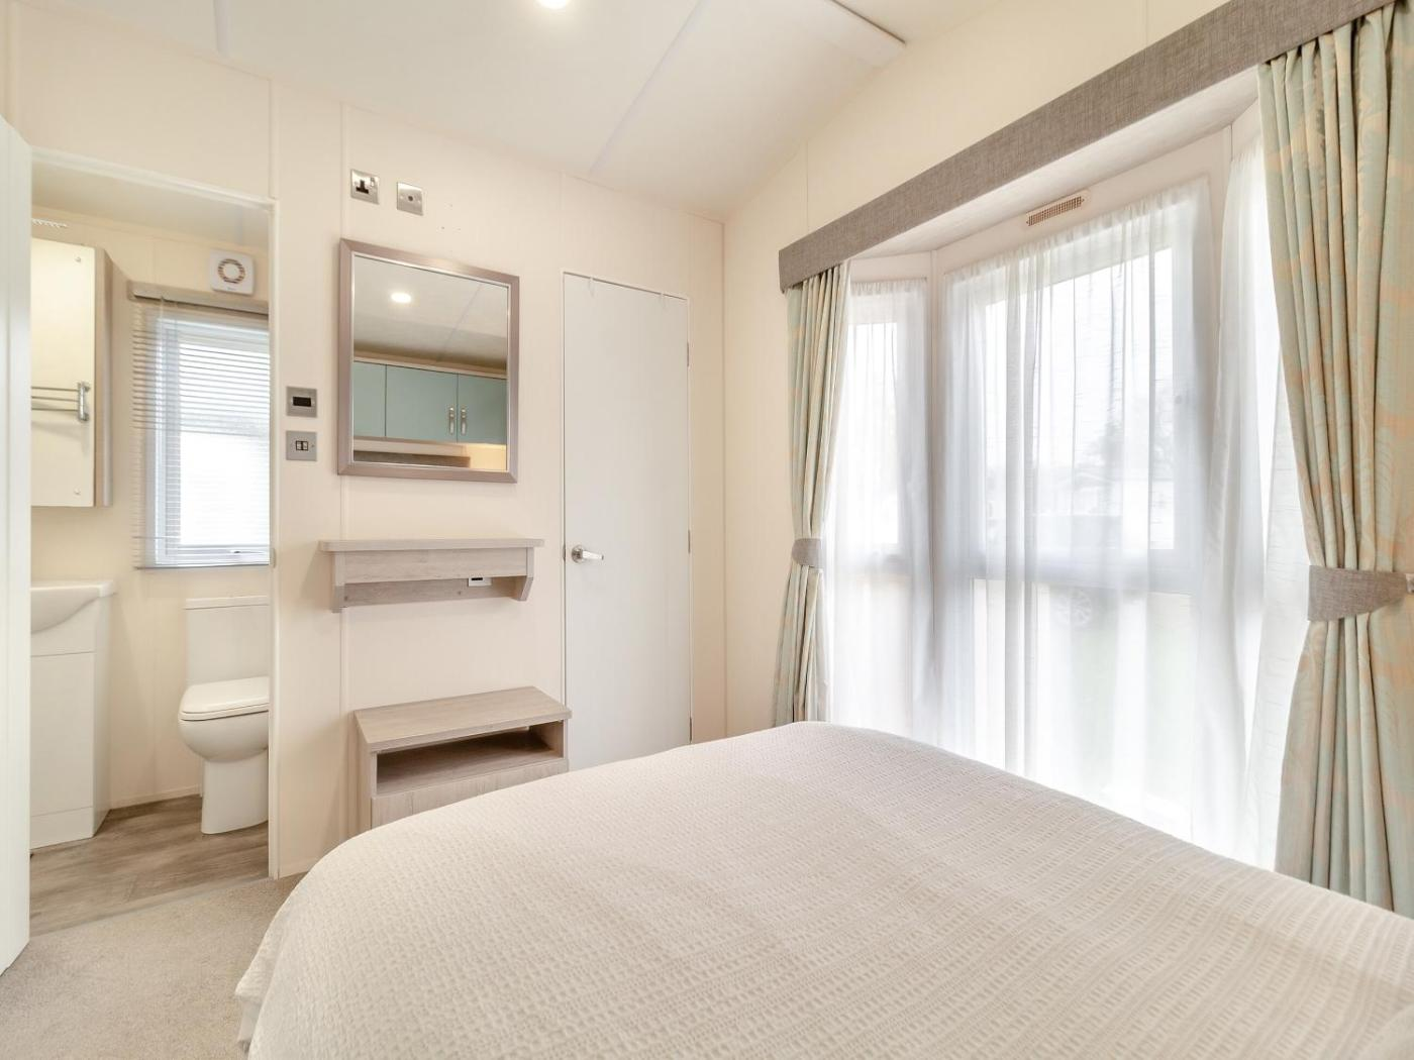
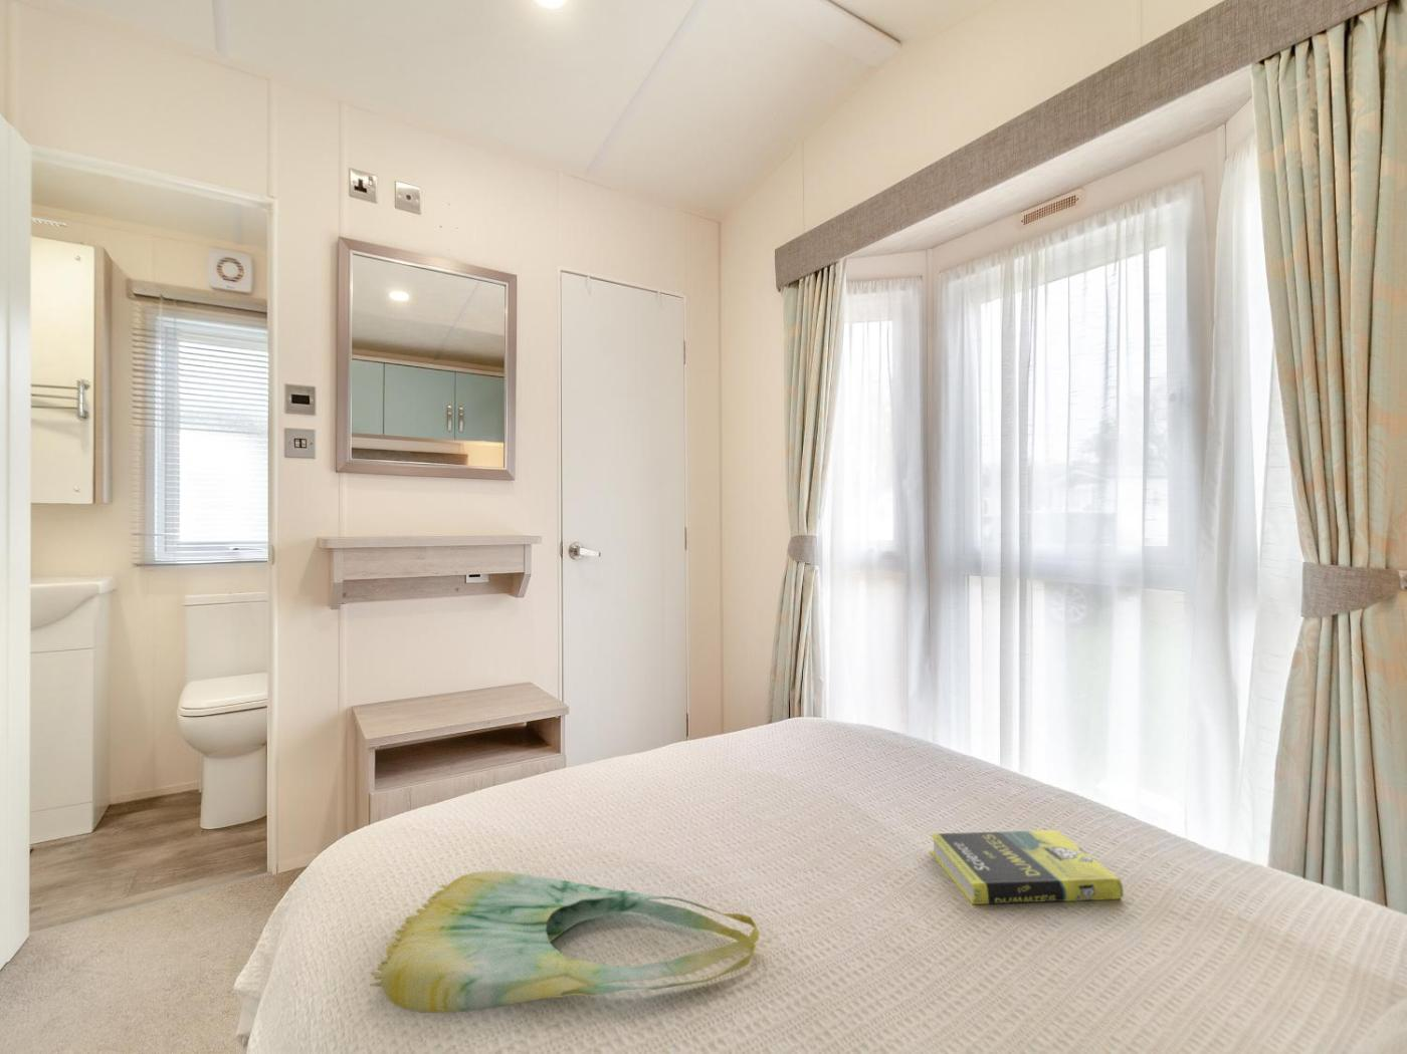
+ book [928,829,1124,906]
+ tote bag [368,869,761,1014]
